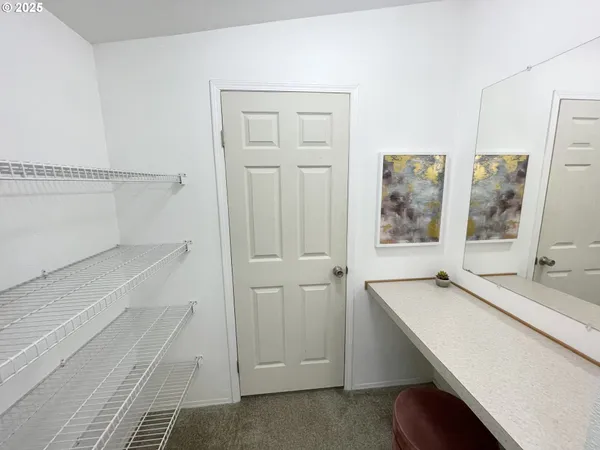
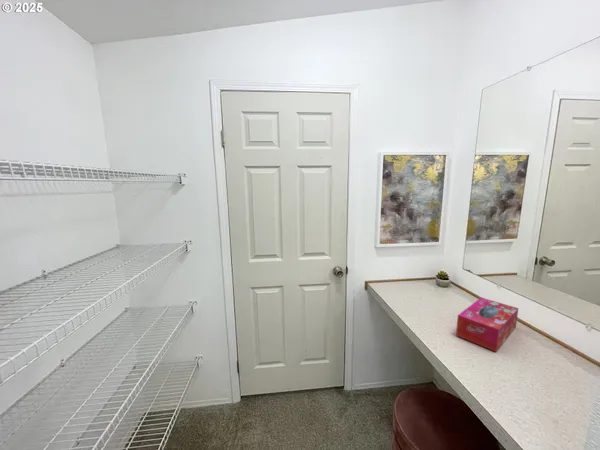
+ tissue box [455,297,519,353]
